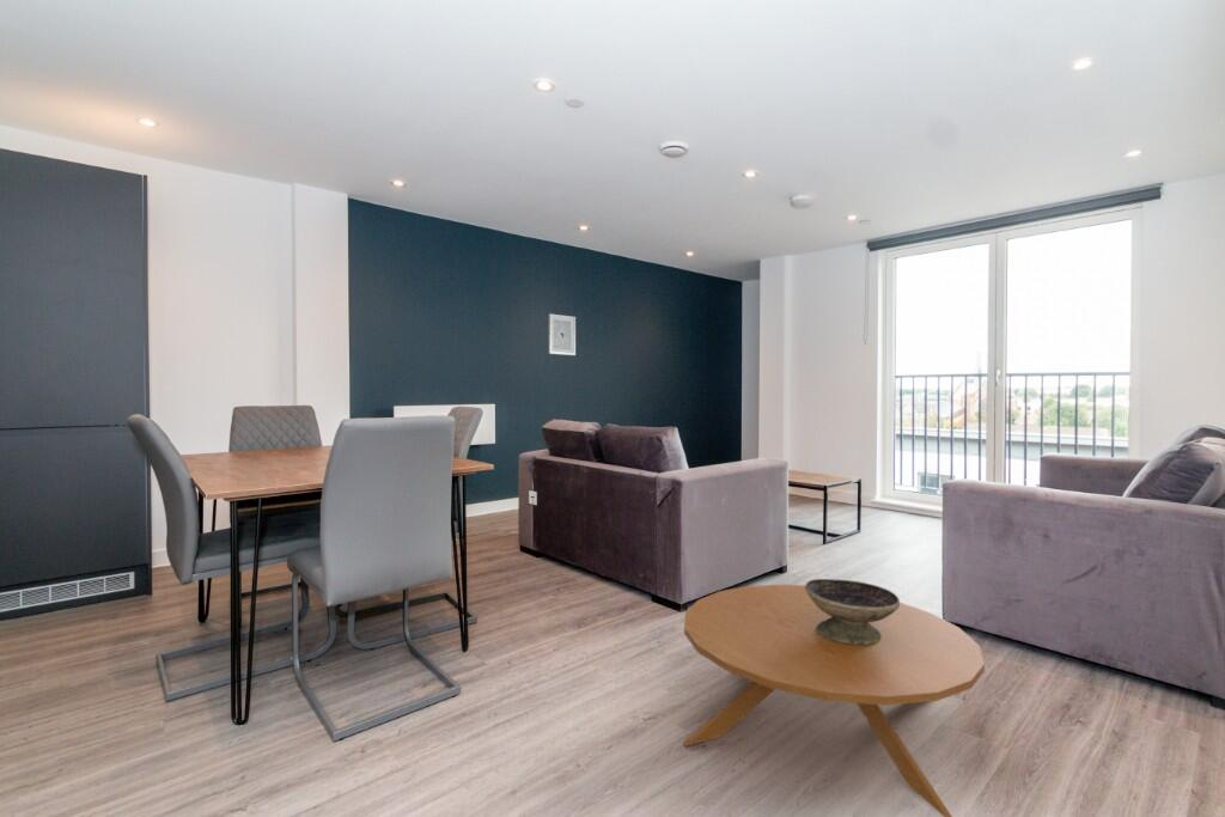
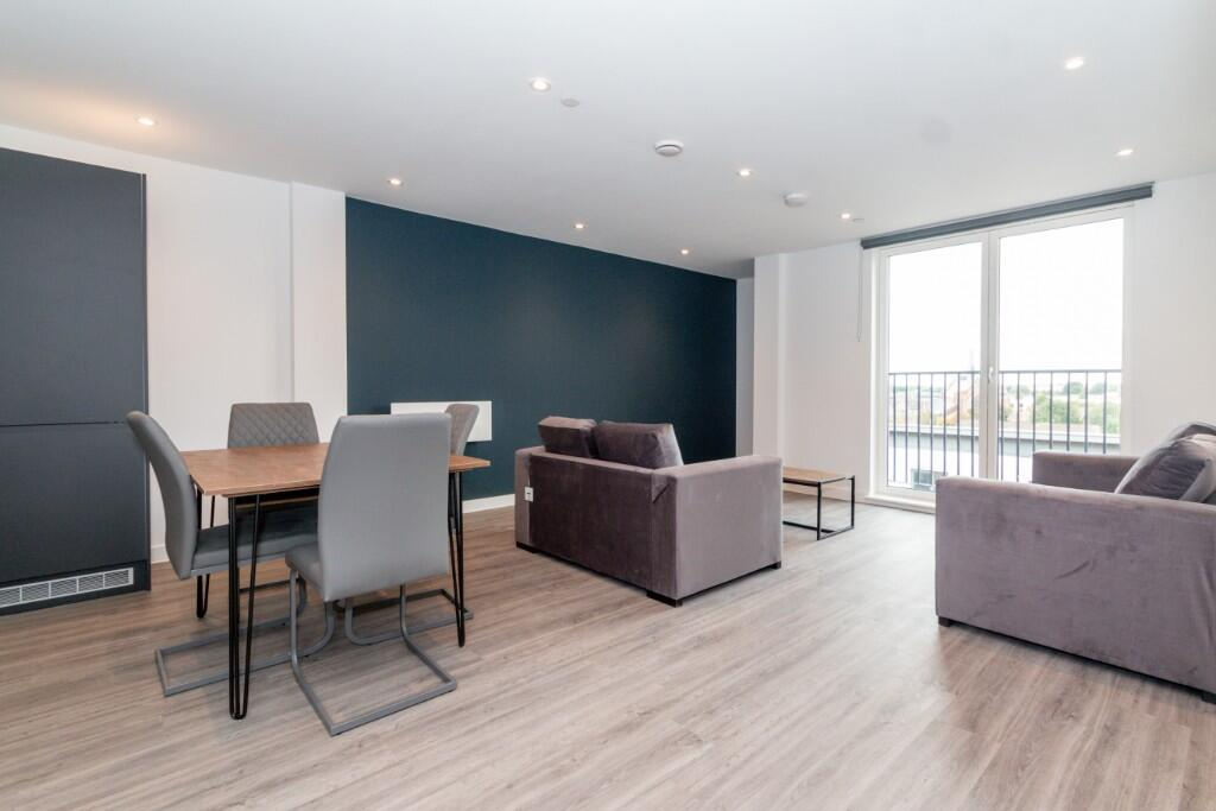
- decorative bowl [804,578,901,645]
- coffee table [682,584,986,817]
- wall art [547,312,577,356]
